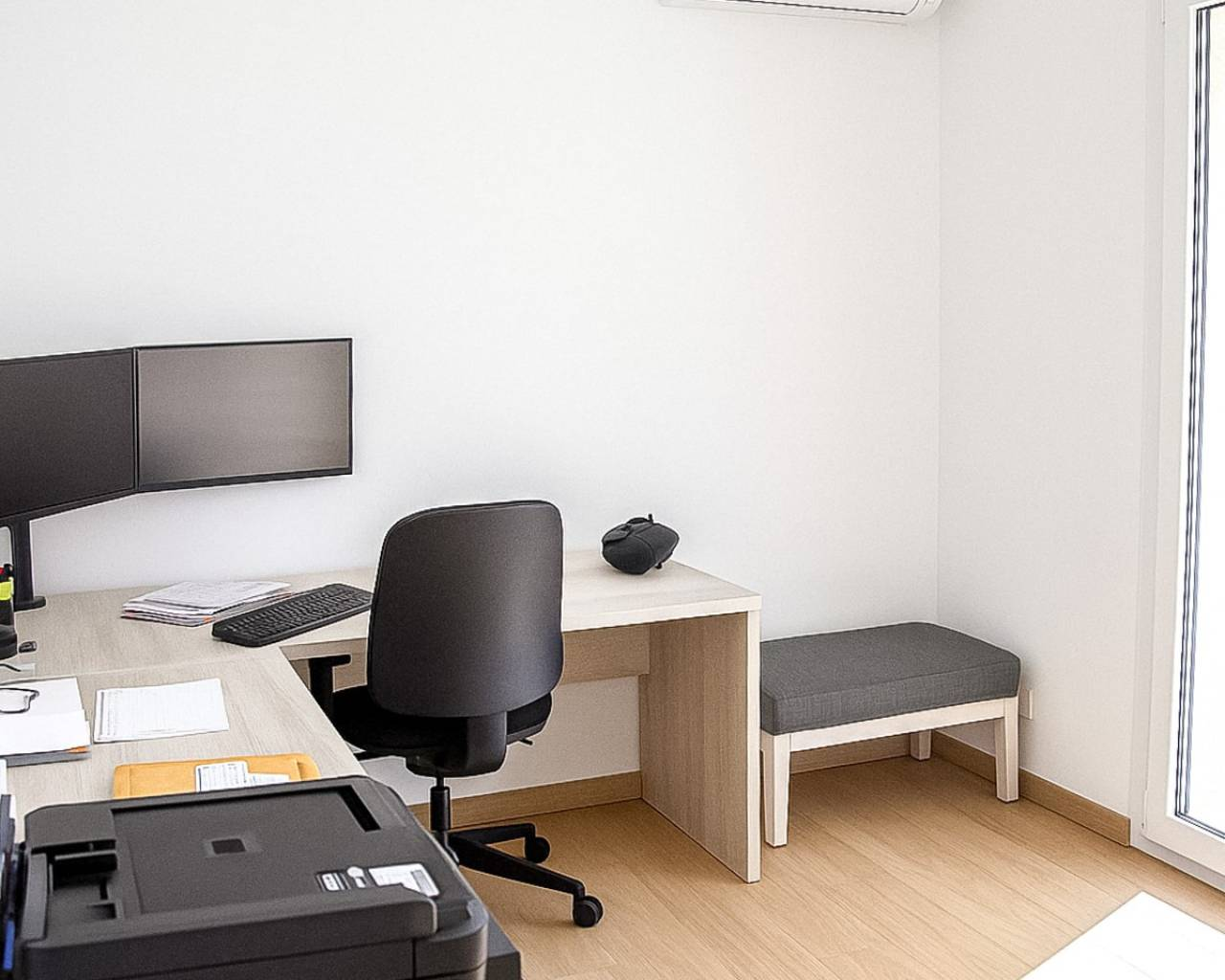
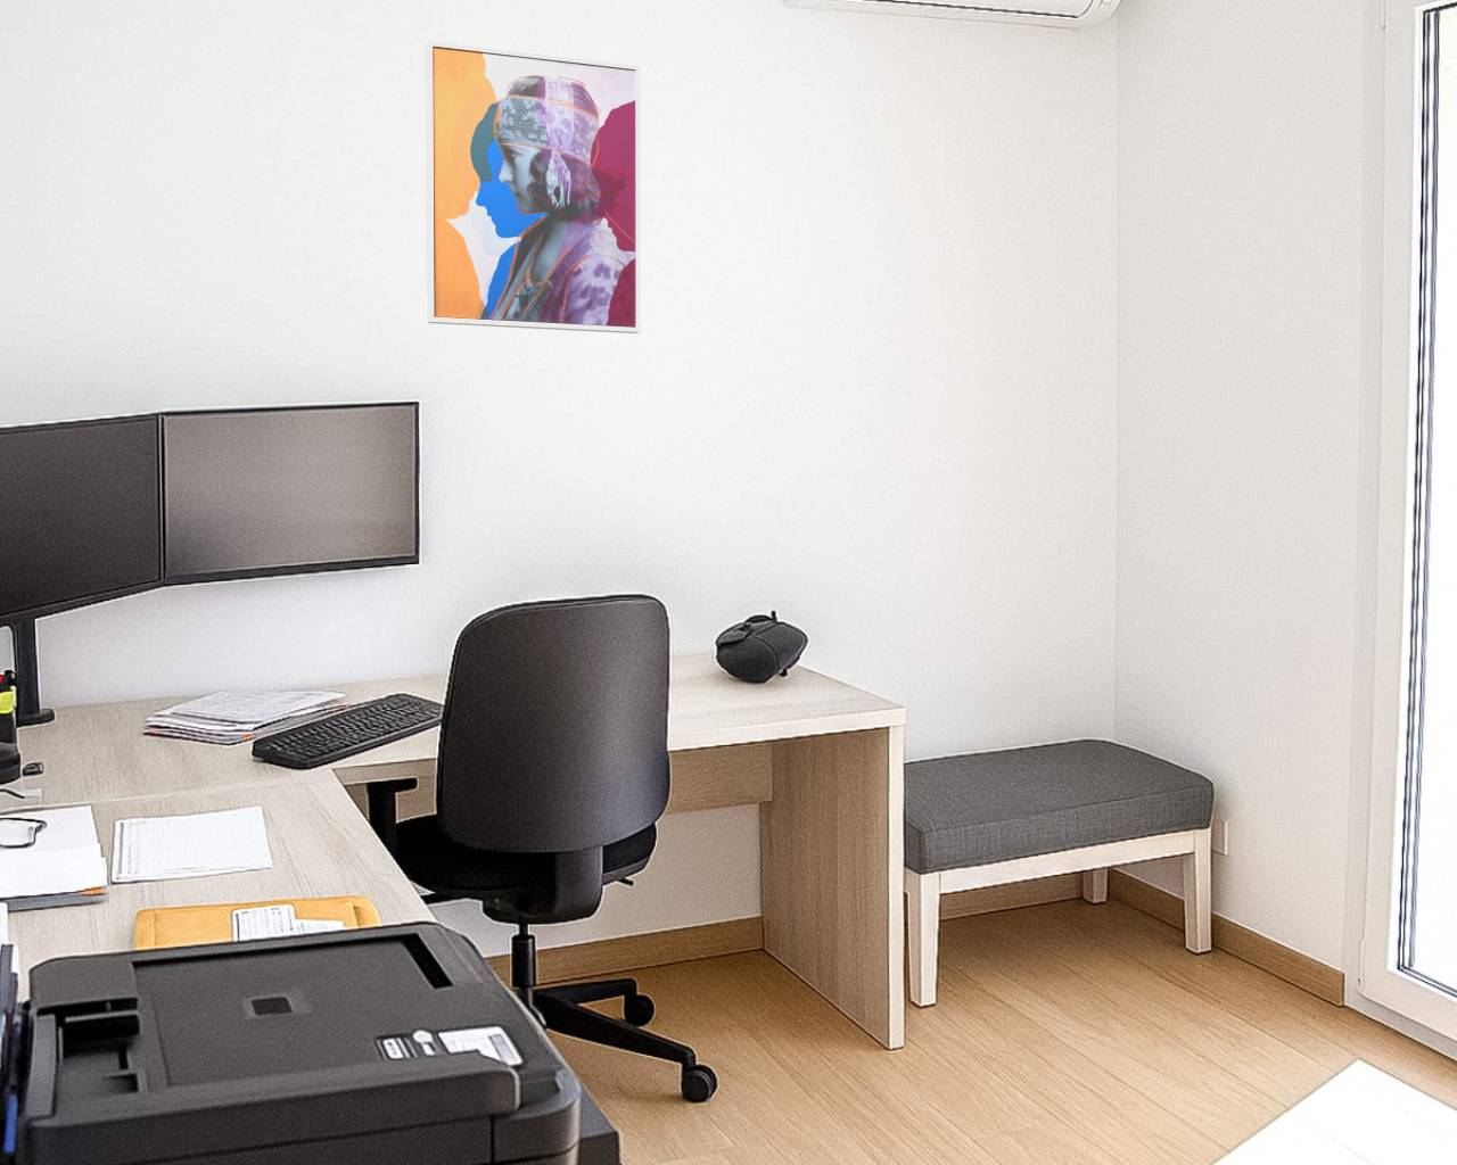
+ wall art [423,39,642,334]
